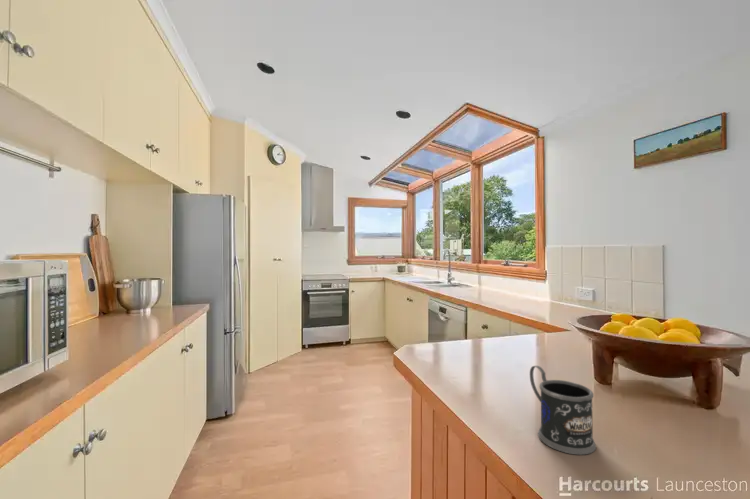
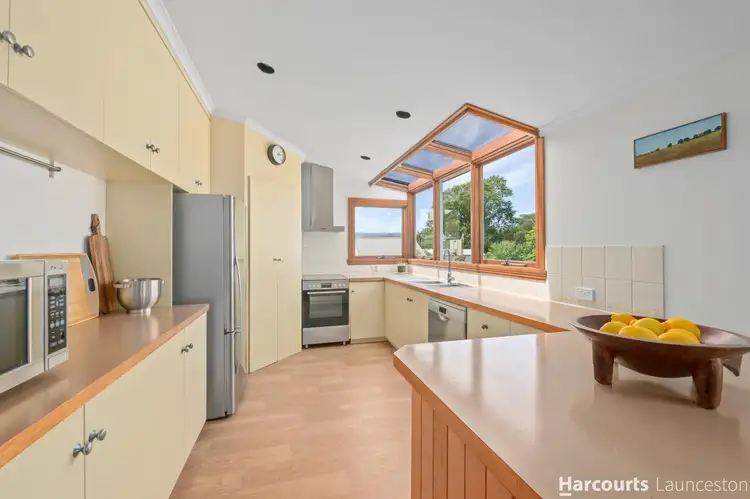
- mug [529,365,597,455]
